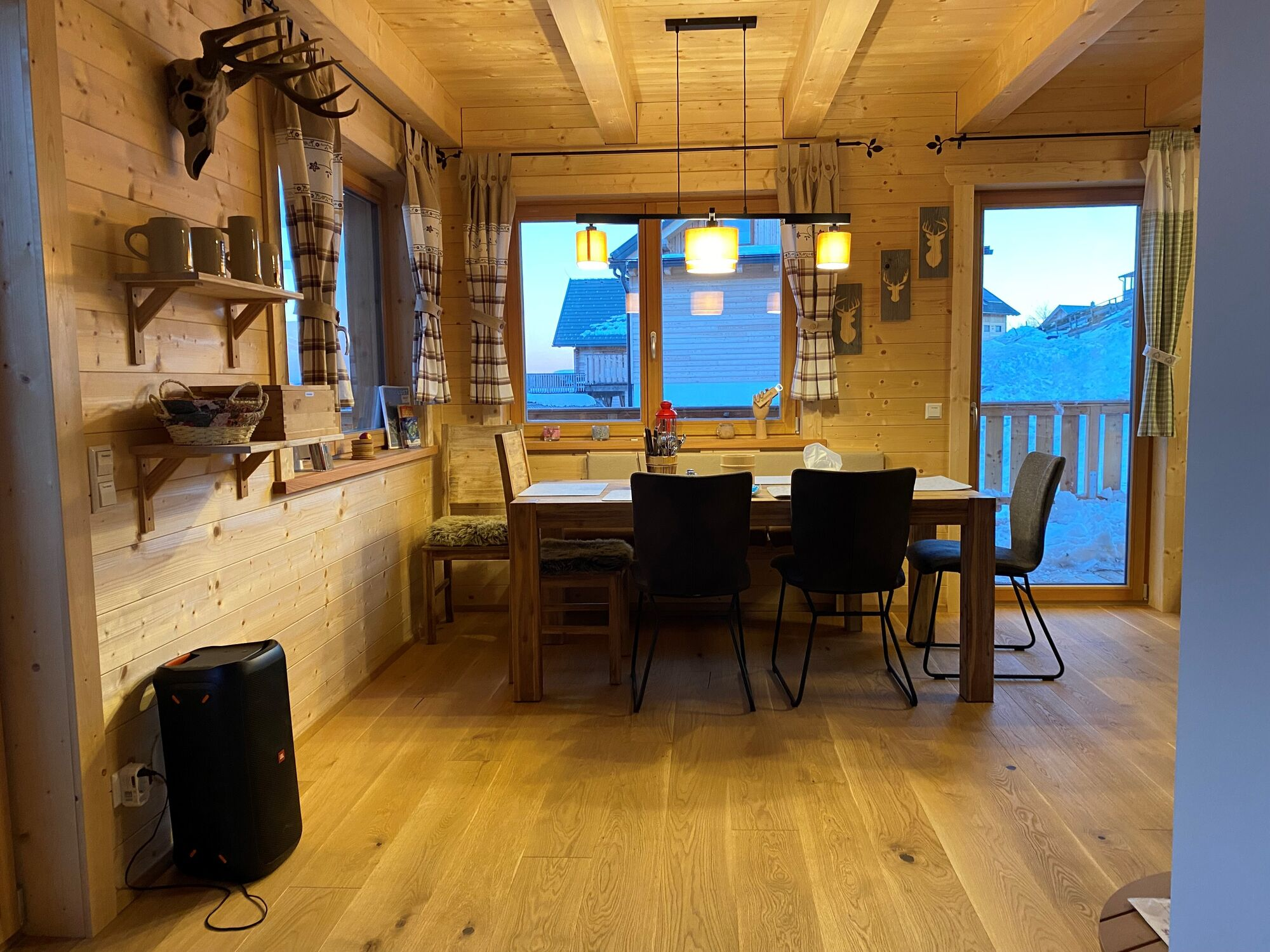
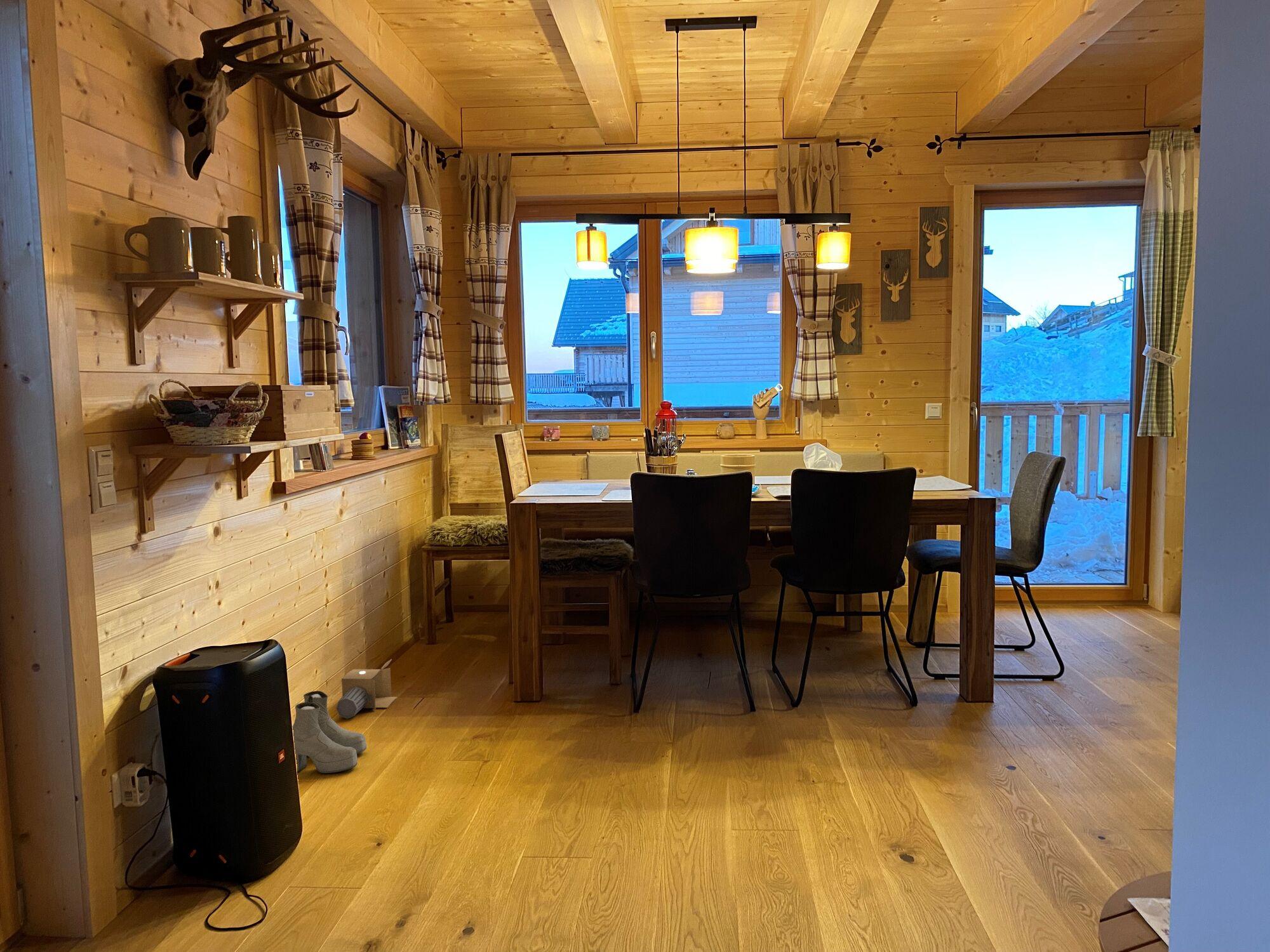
+ boots [292,691,367,774]
+ cardboard box [335,659,398,719]
